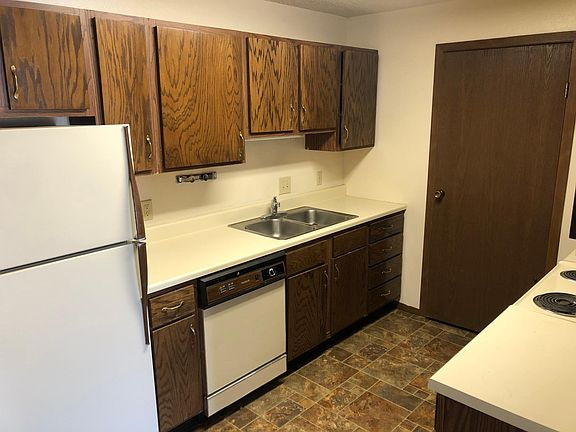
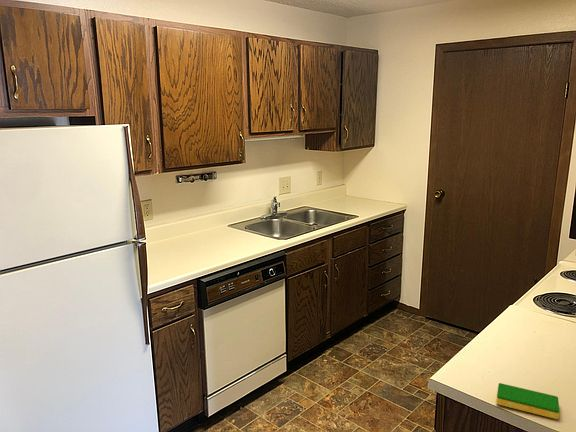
+ dish sponge [495,382,560,420]
